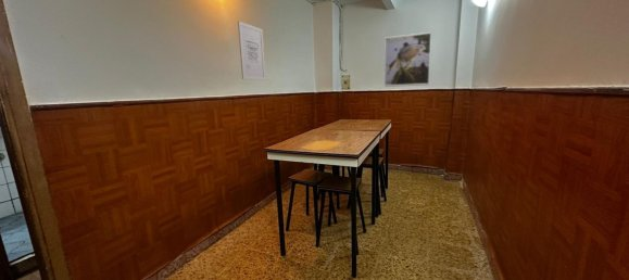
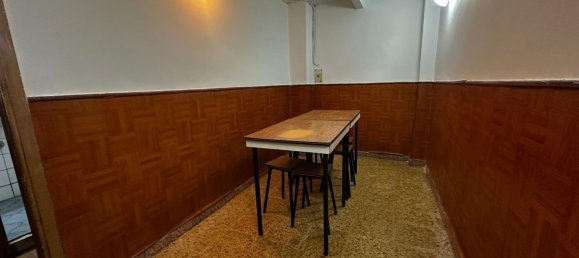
- wall art [237,20,266,81]
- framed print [383,31,432,88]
